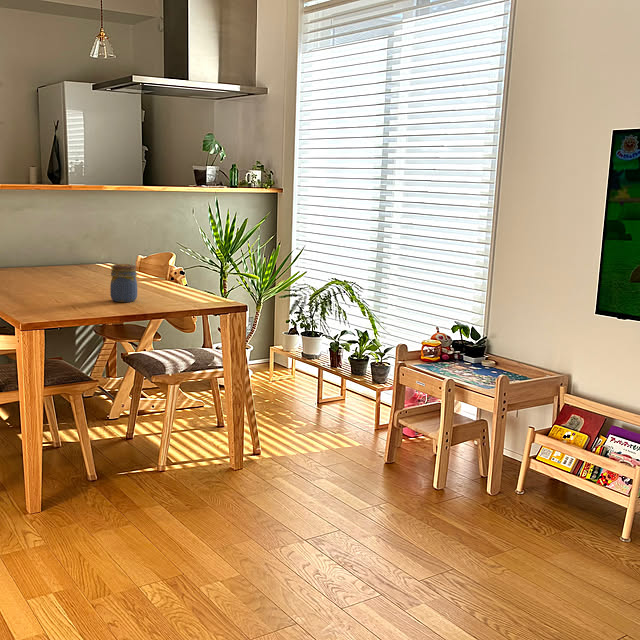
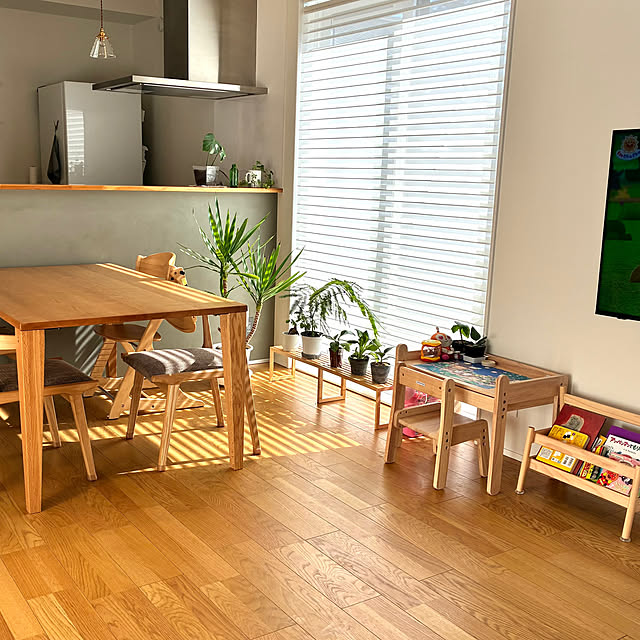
- jar [109,263,138,303]
